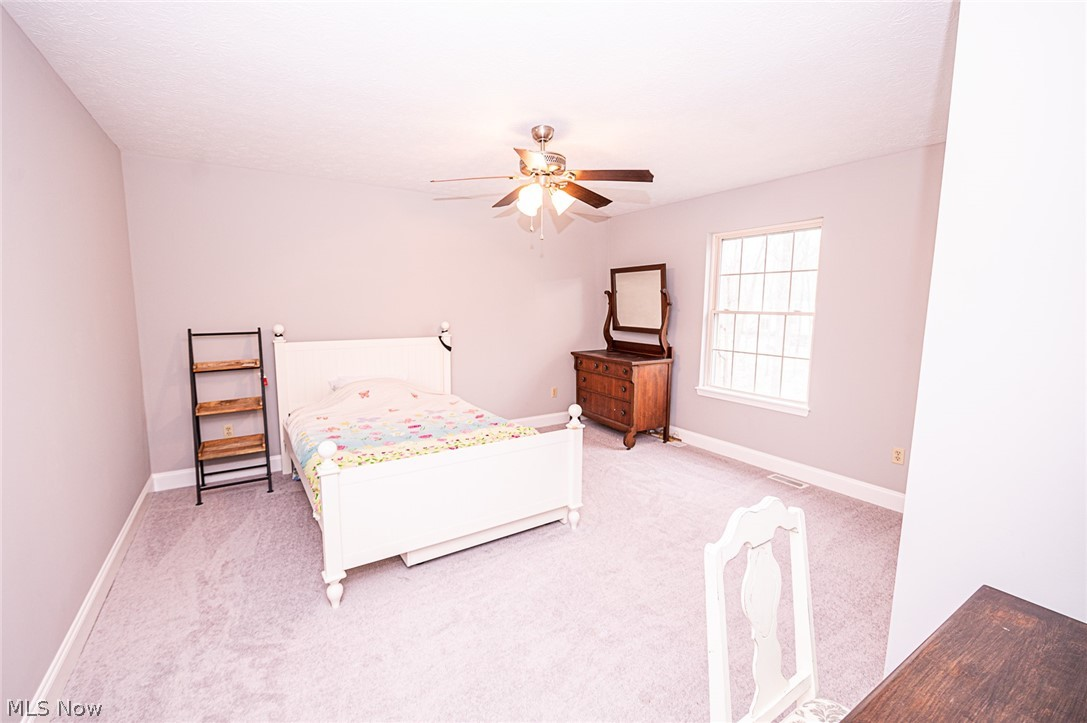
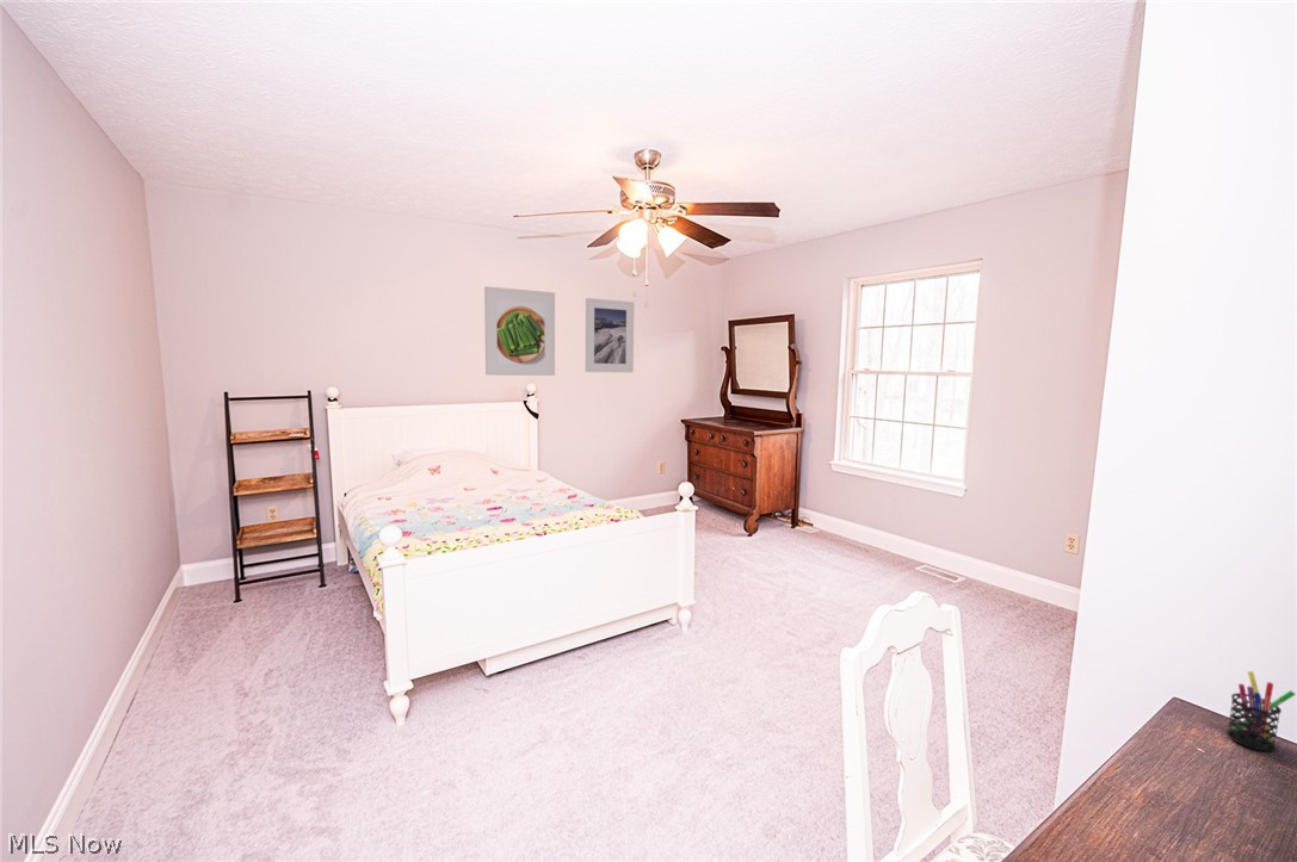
+ pen holder [1225,670,1297,752]
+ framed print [483,285,556,377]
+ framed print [585,297,635,373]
